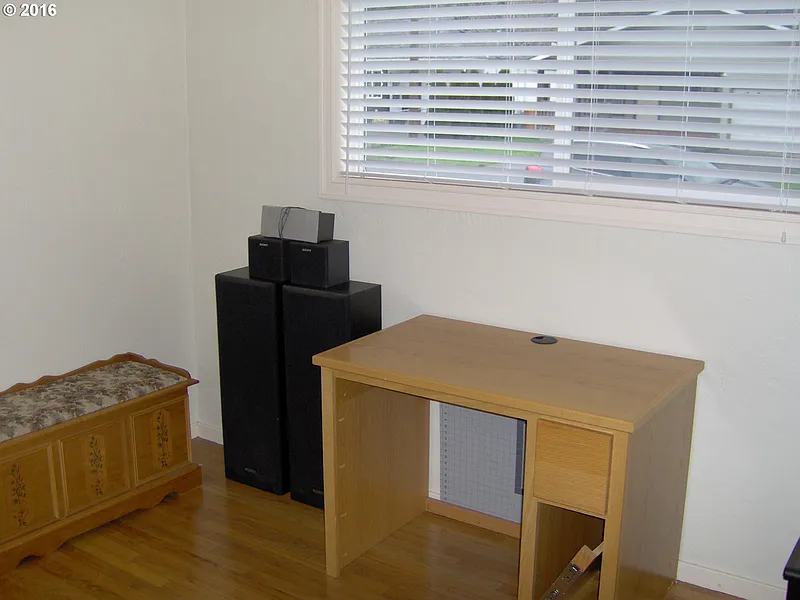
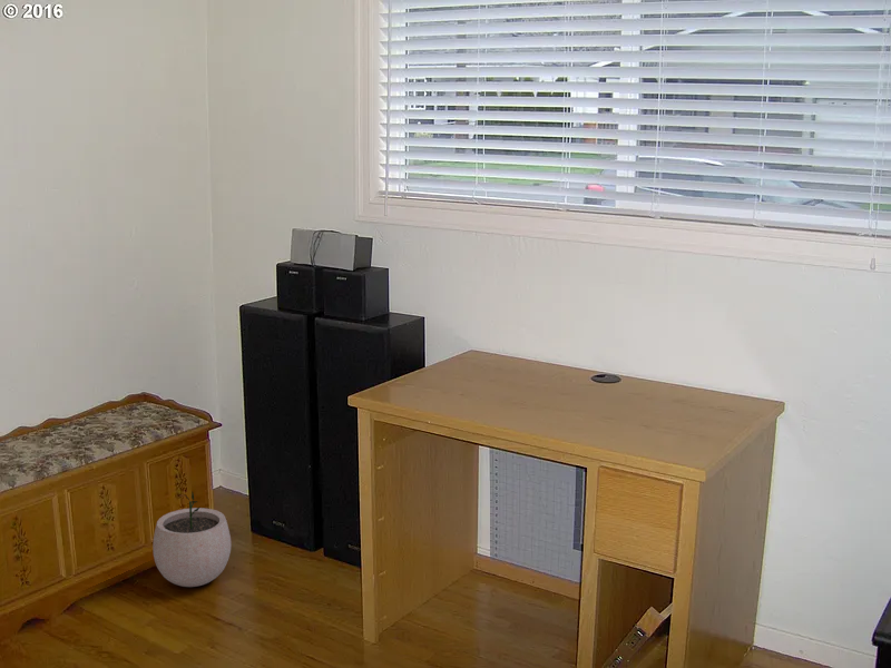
+ plant pot [151,490,232,588]
